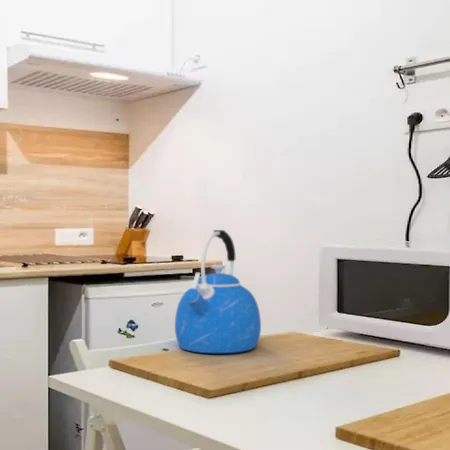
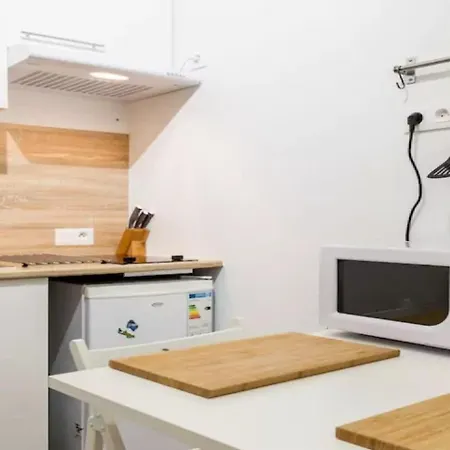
- kettle [174,229,262,354]
